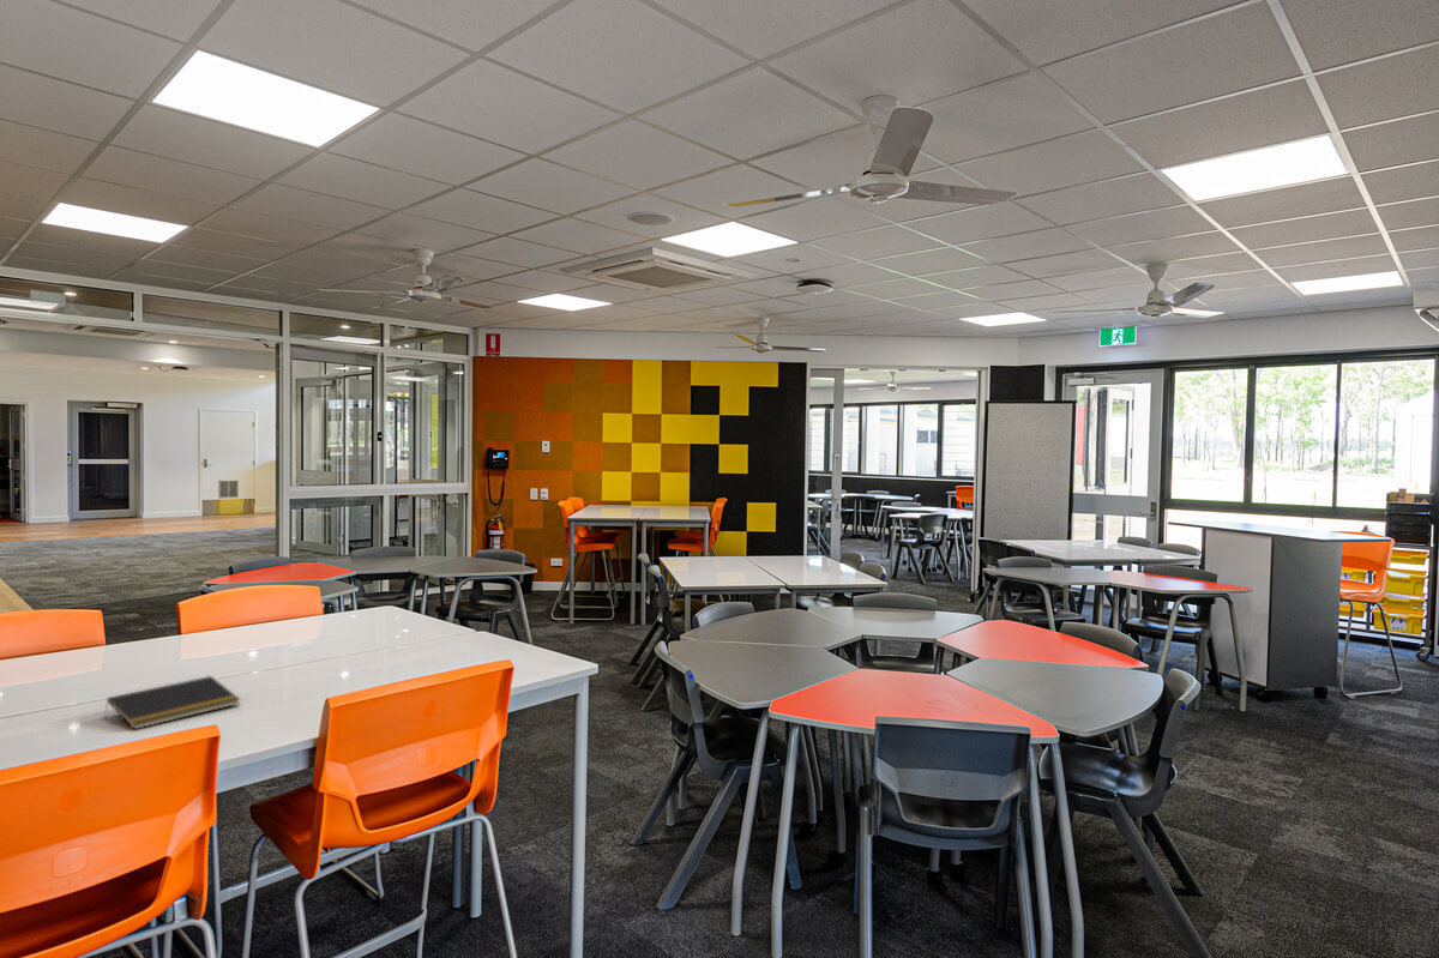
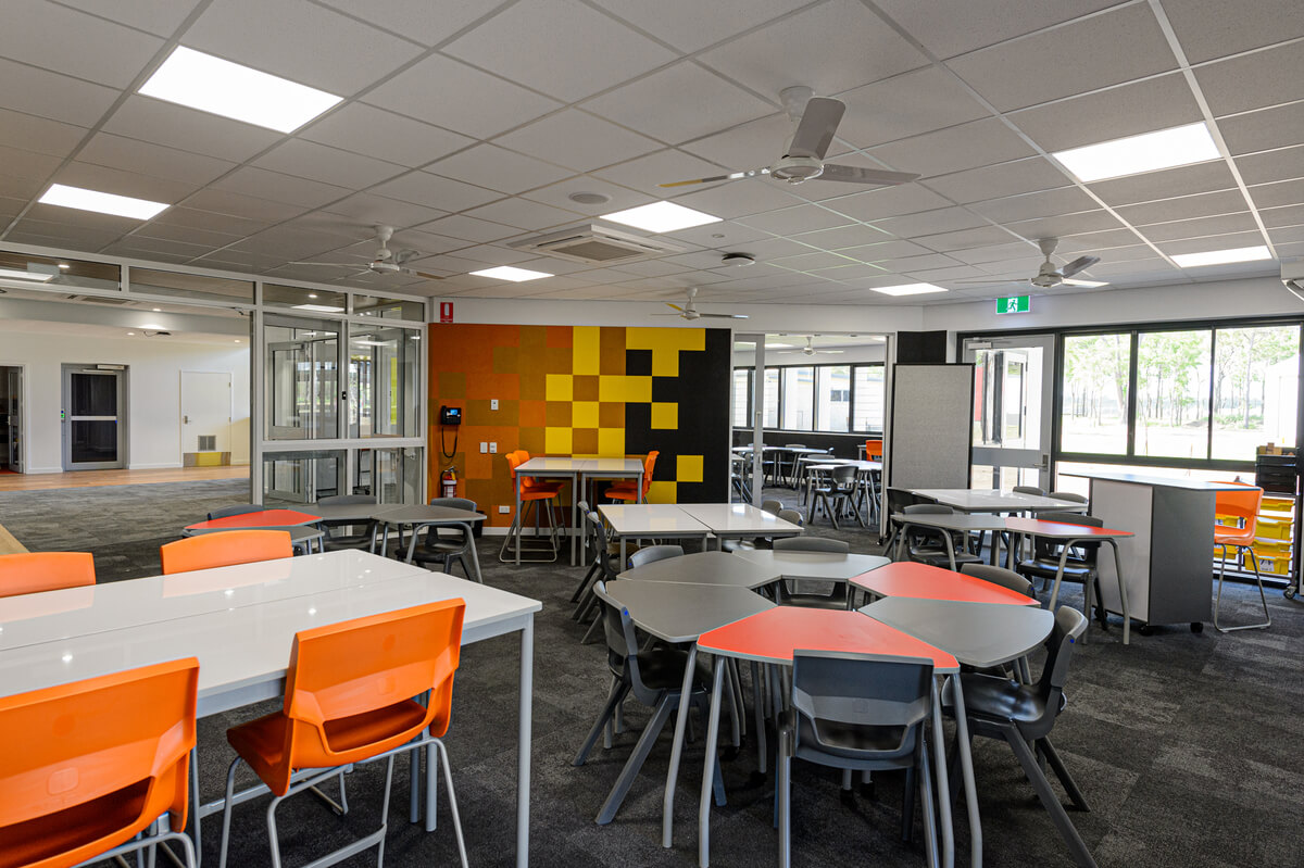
- notepad [103,675,241,730]
